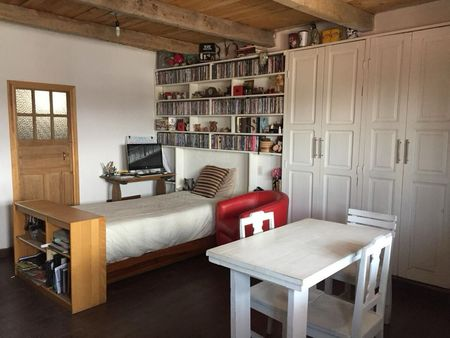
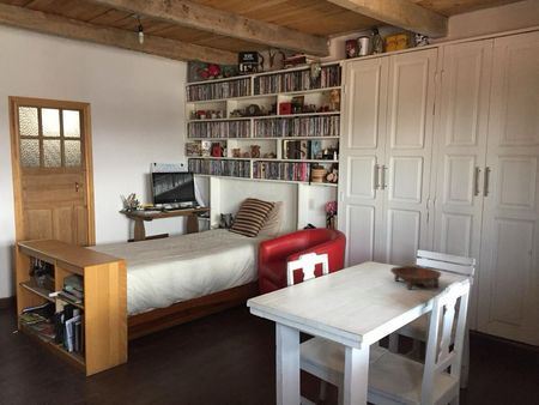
+ bowl [389,265,442,291]
